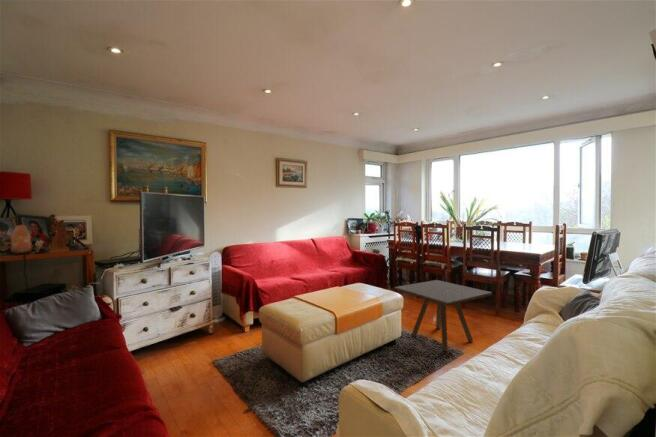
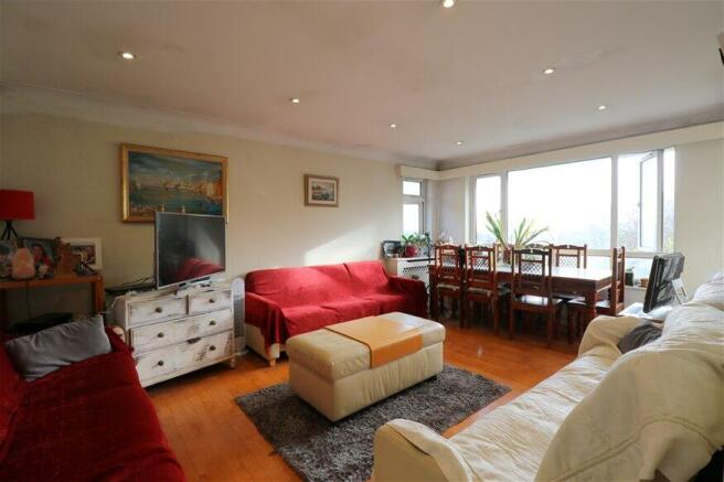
- side table [394,279,493,352]
